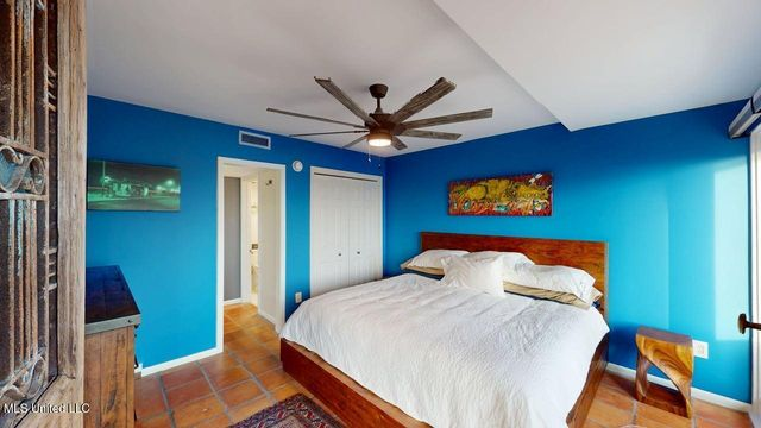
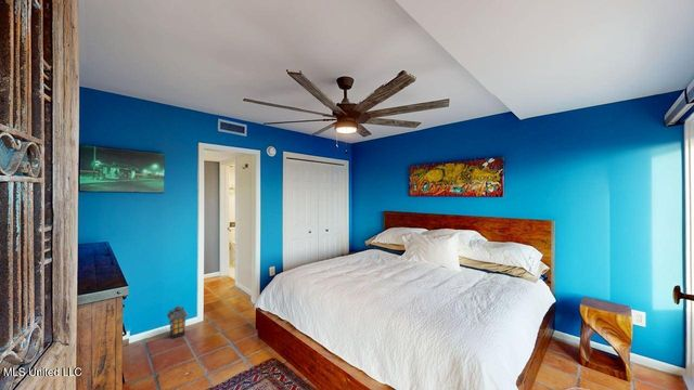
+ lantern [166,304,190,340]
